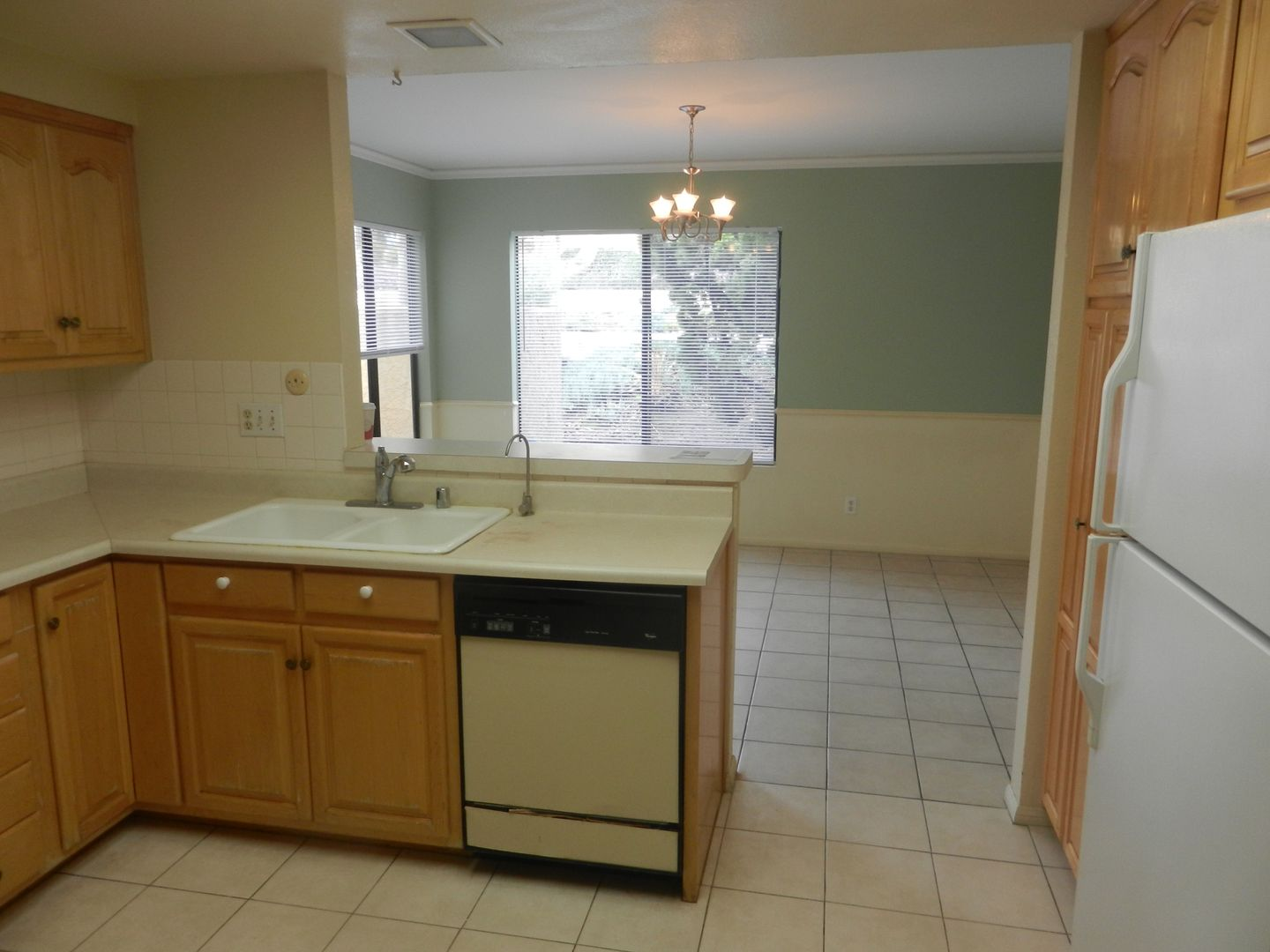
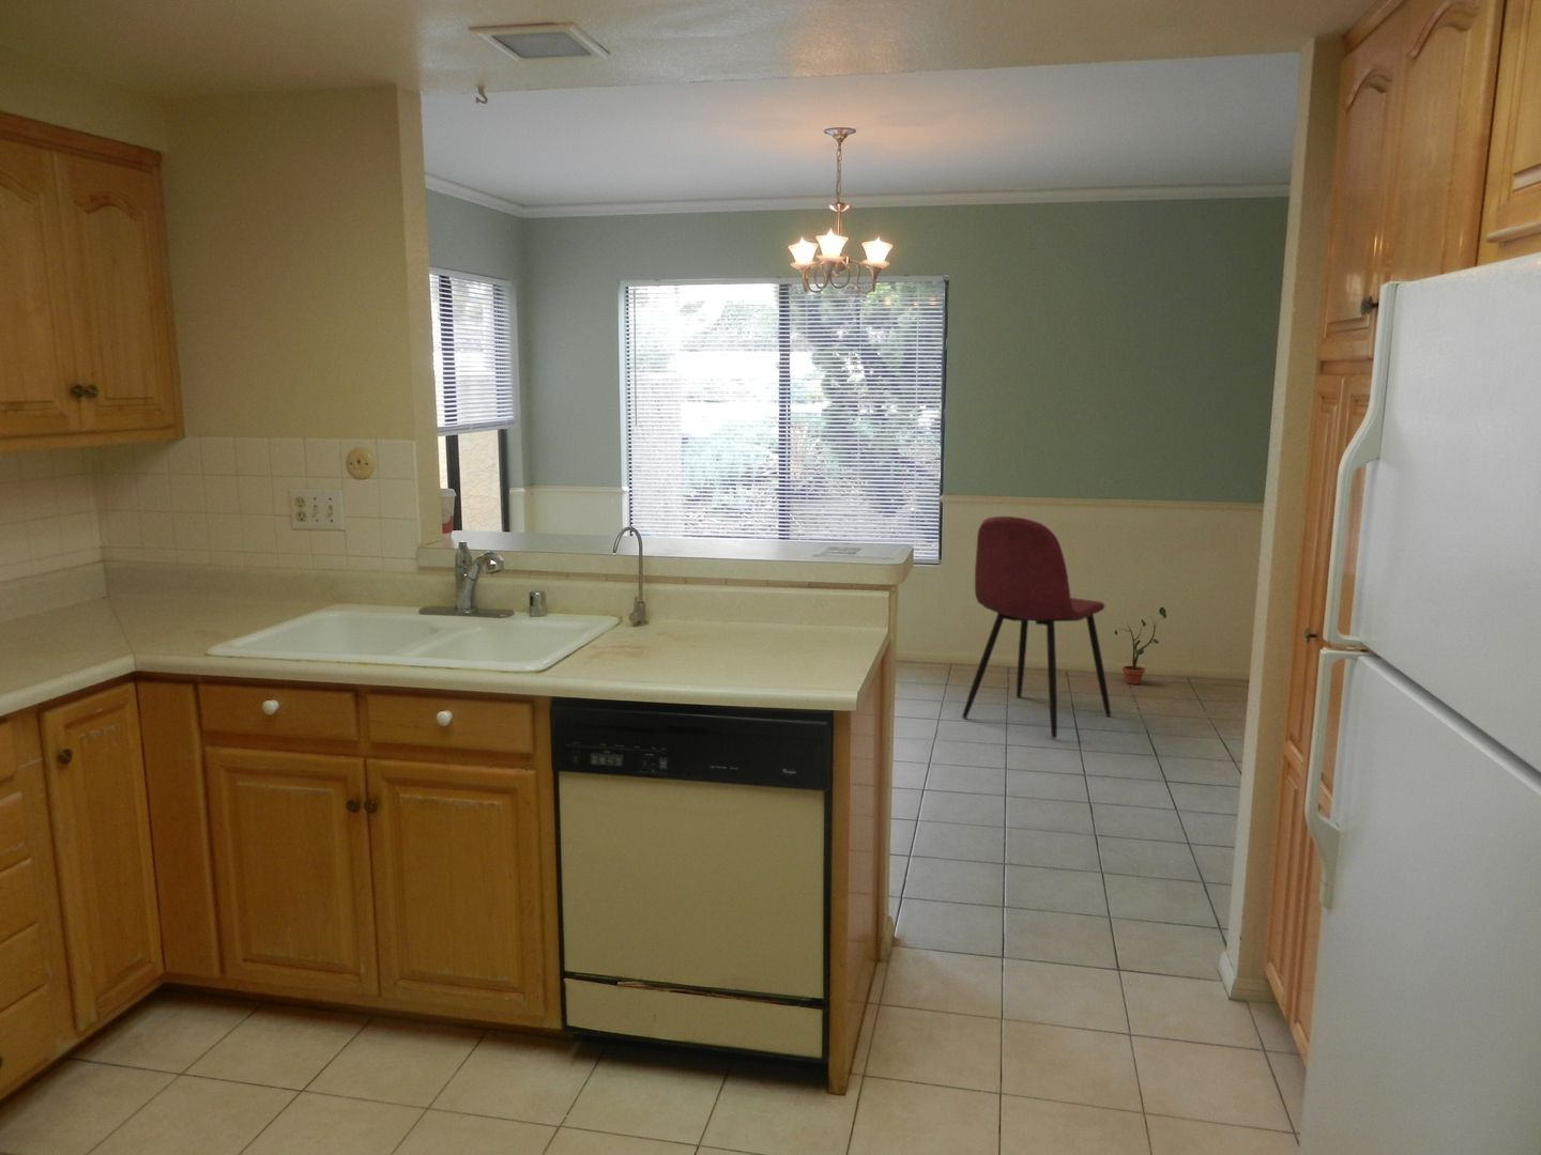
+ potted plant [1114,607,1167,685]
+ dining chair [961,516,1111,739]
